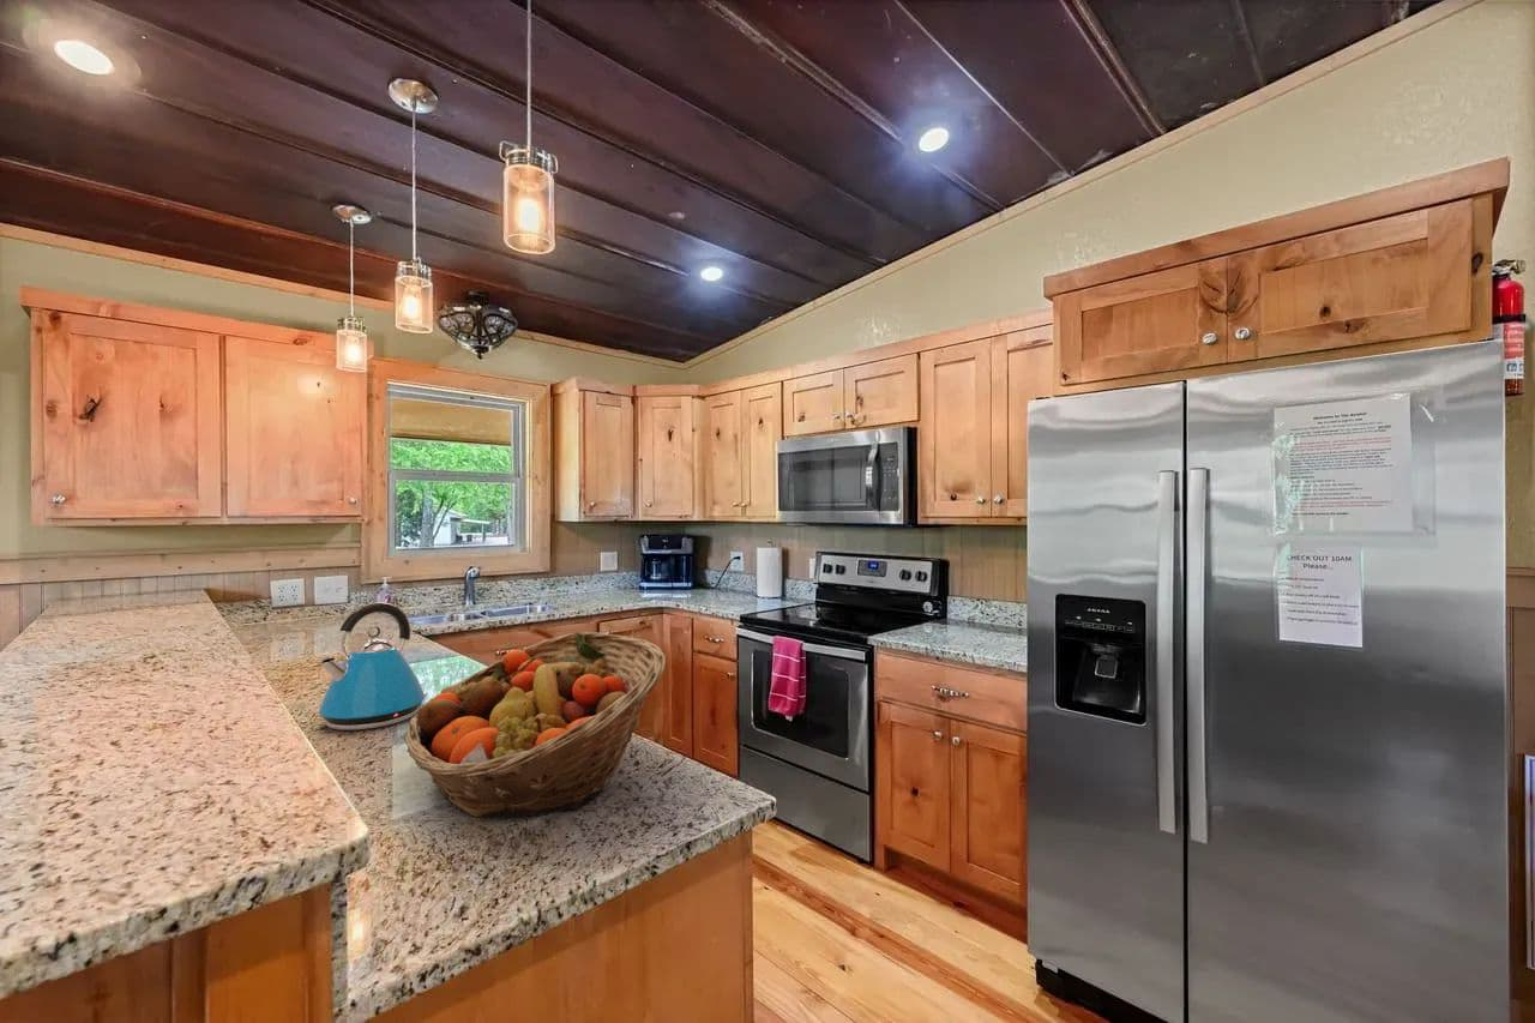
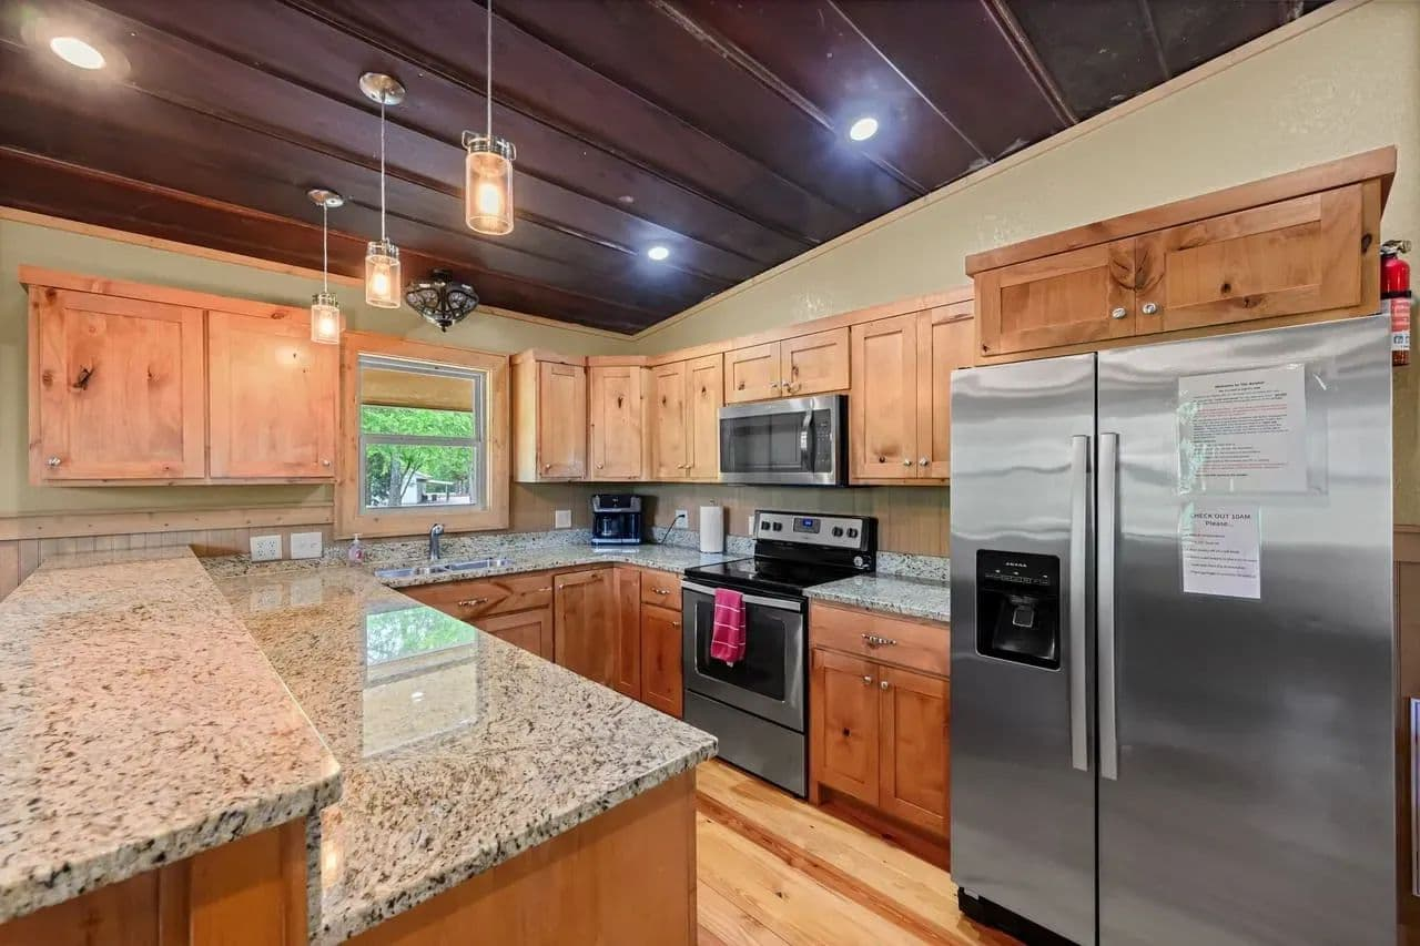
- kettle [317,601,428,732]
- fruit basket [403,631,667,820]
